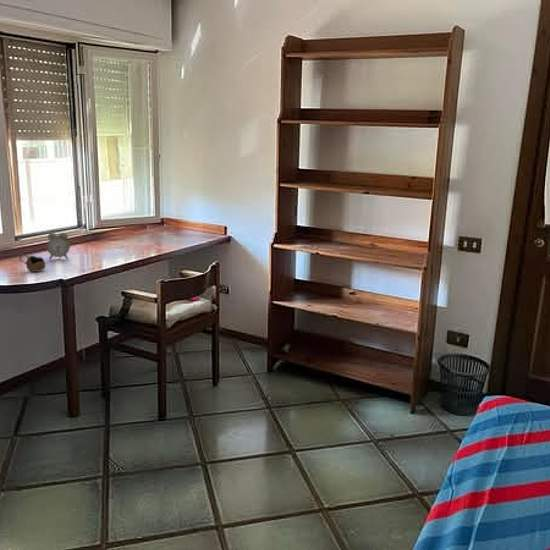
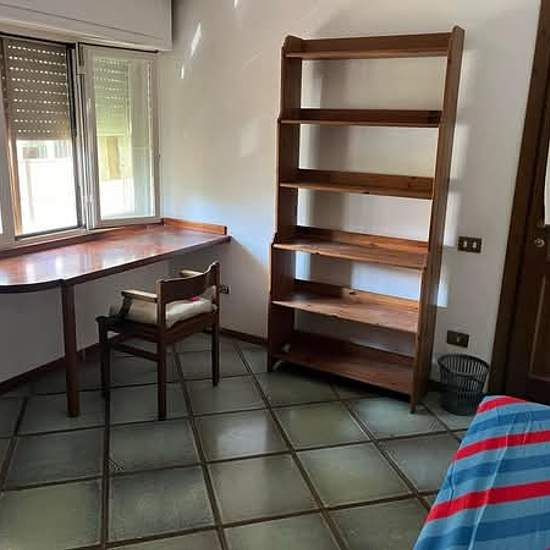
- alarm clock [46,232,71,261]
- cup [18,253,47,273]
